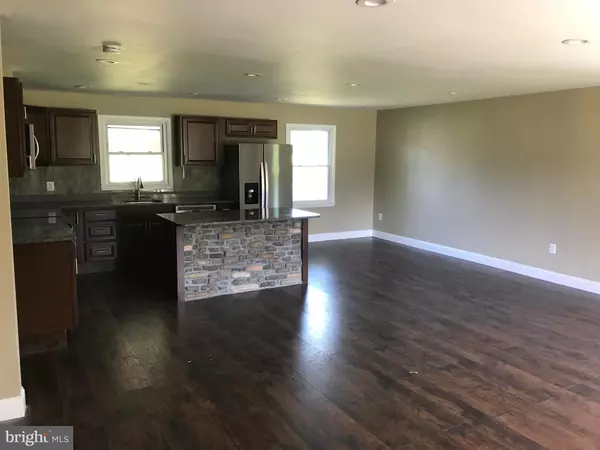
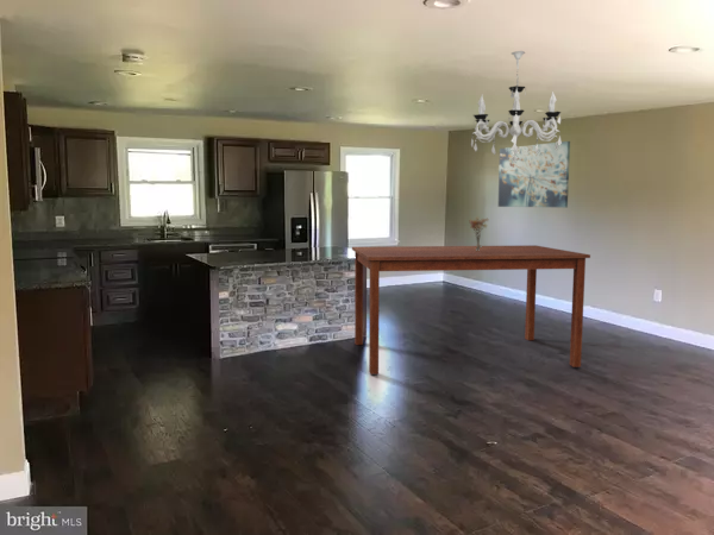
+ dining table [351,244,591,376]
+ chandelier [470,50,563,162]
+ bouquet [469,215,490,251]
+ wall art [497,140,571,208]
